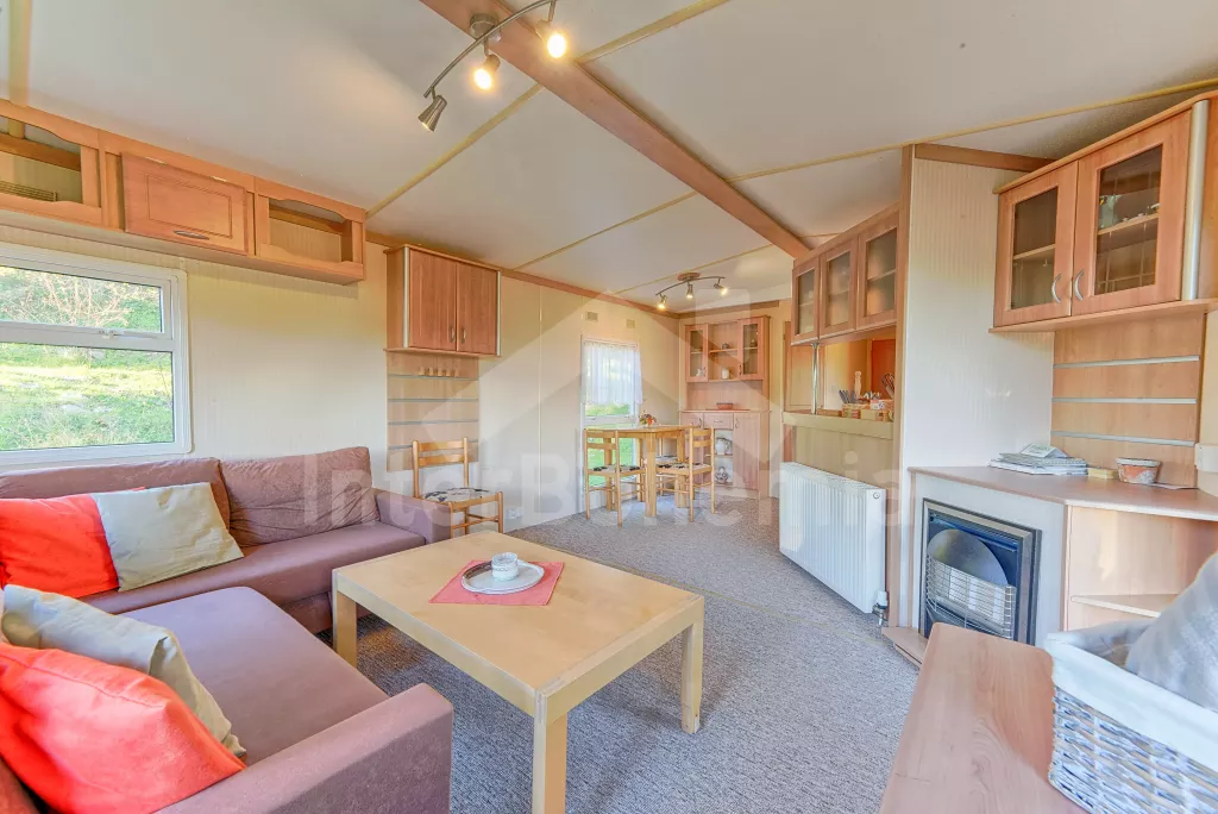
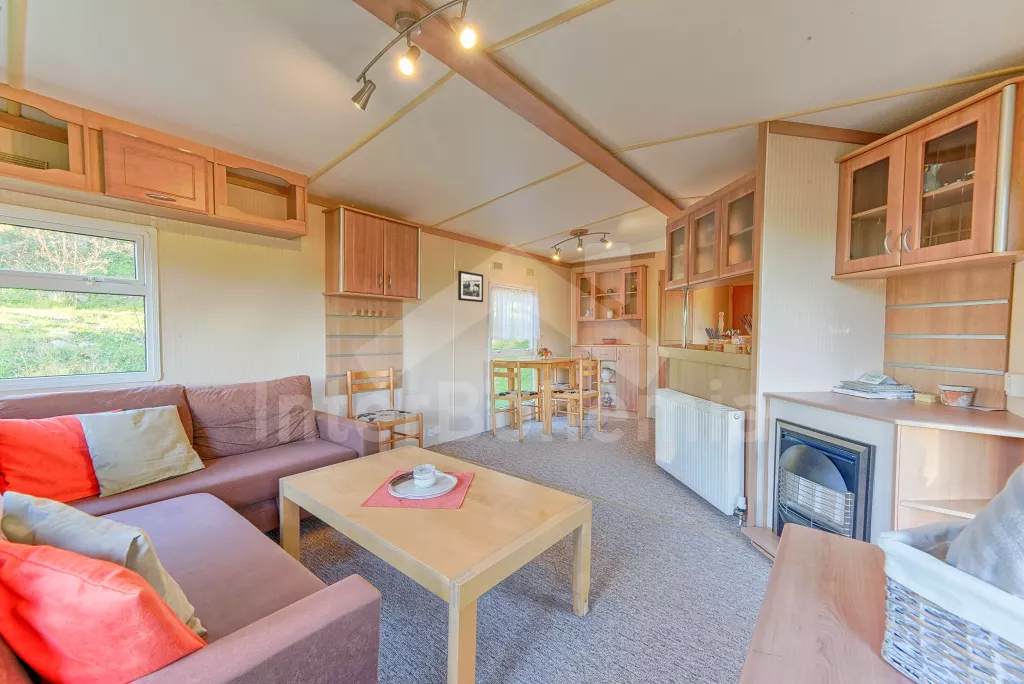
+ picture frame [457,270,484,303]
